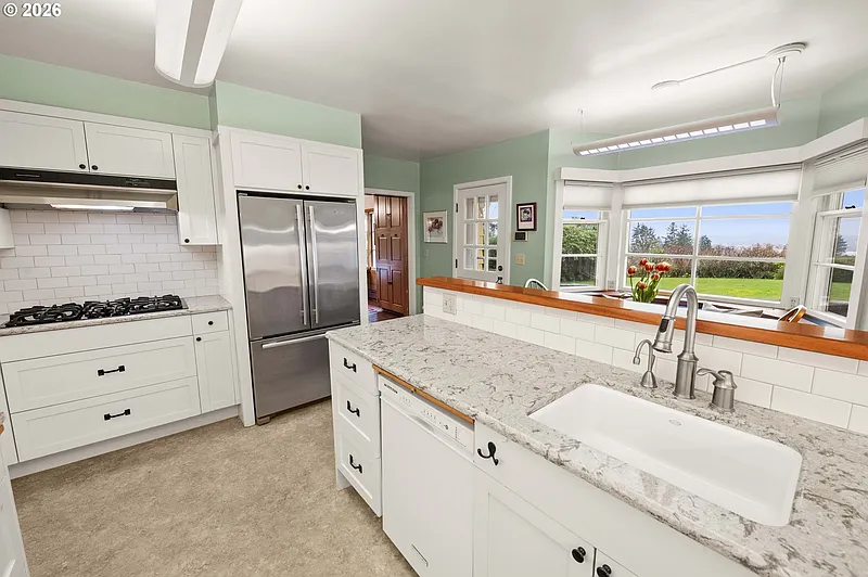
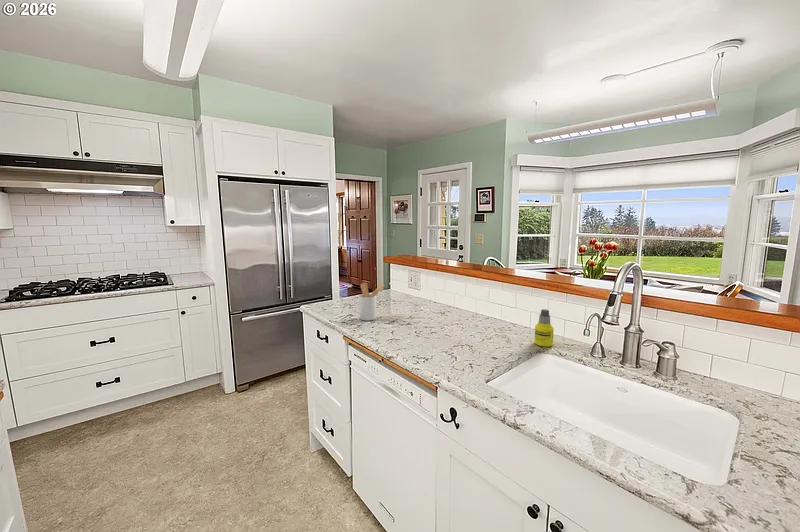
+ bottle [533,308,555,348]
+ utensil holder [357,282,385,321]
